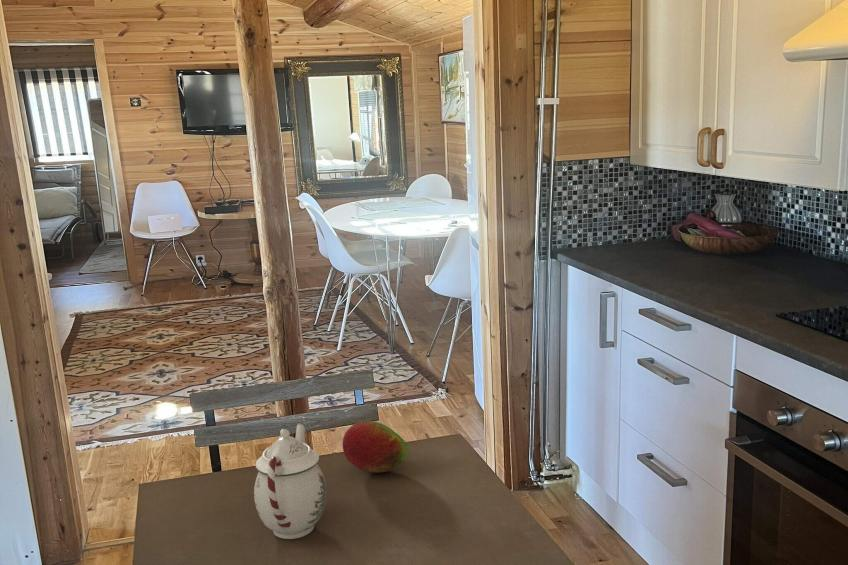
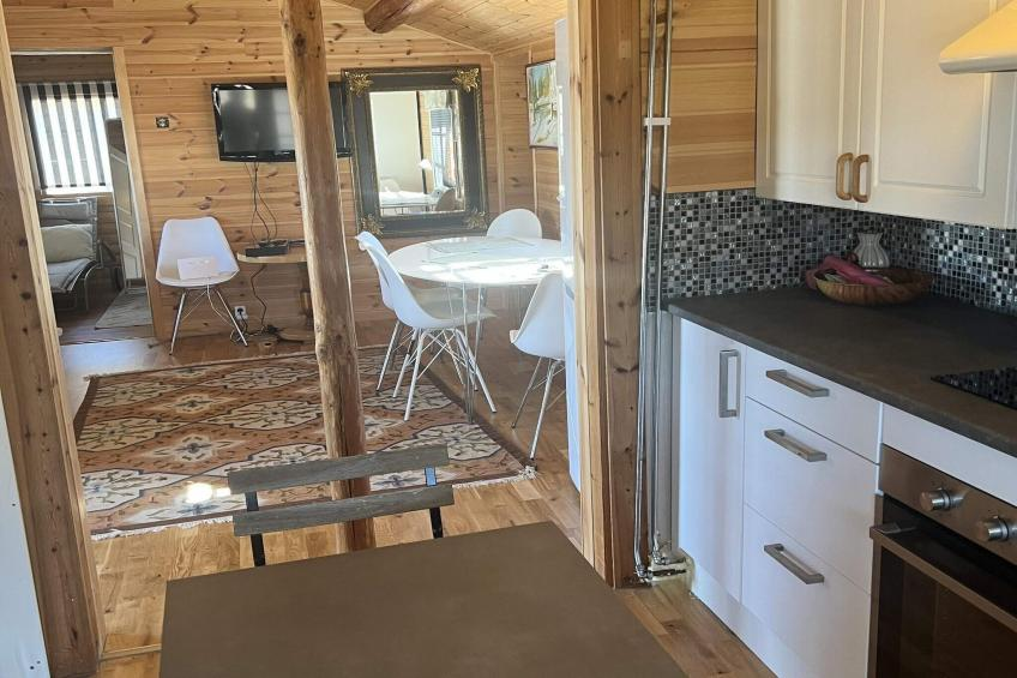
- teapot [253,423,327,540]
- fruit [341,420,408,474]
